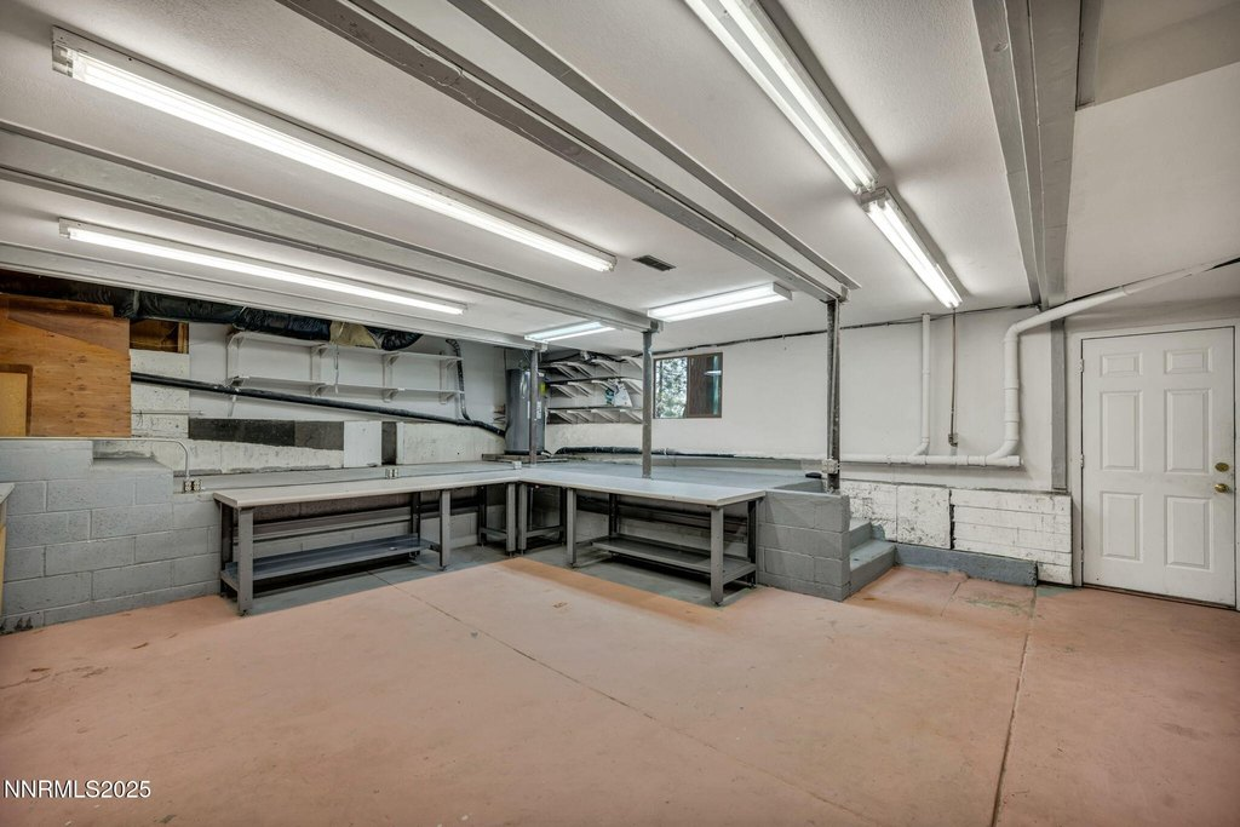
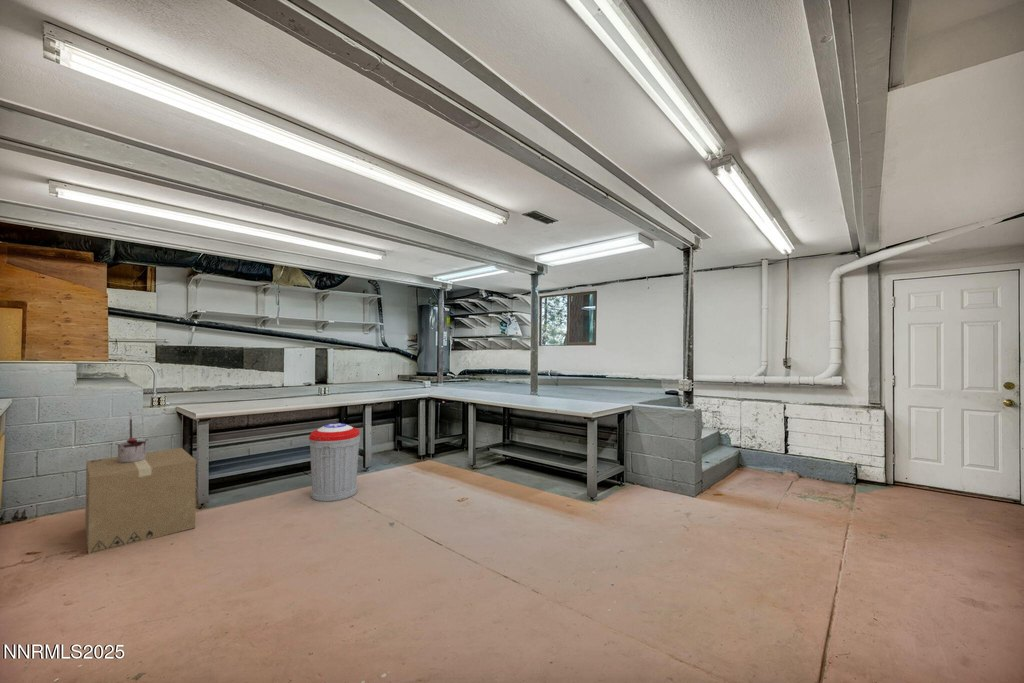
+ trash can [308,422,361,503]
+ paint can [114,411,149,463]
+ cardboard box [84,447,197,555]
